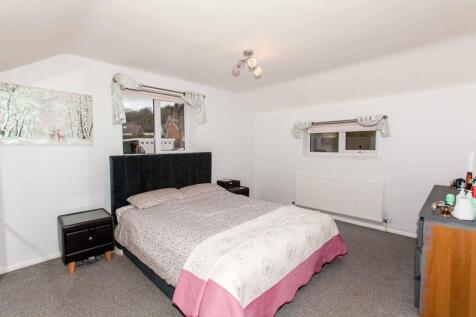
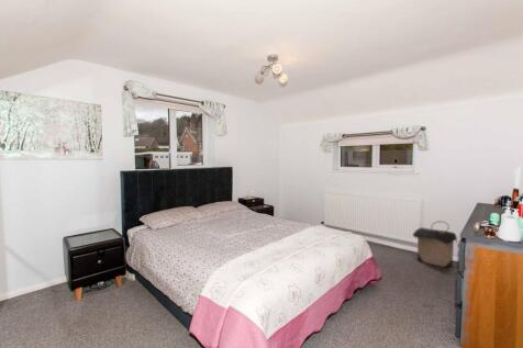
+ laundry hamper [412,220,458,269]
